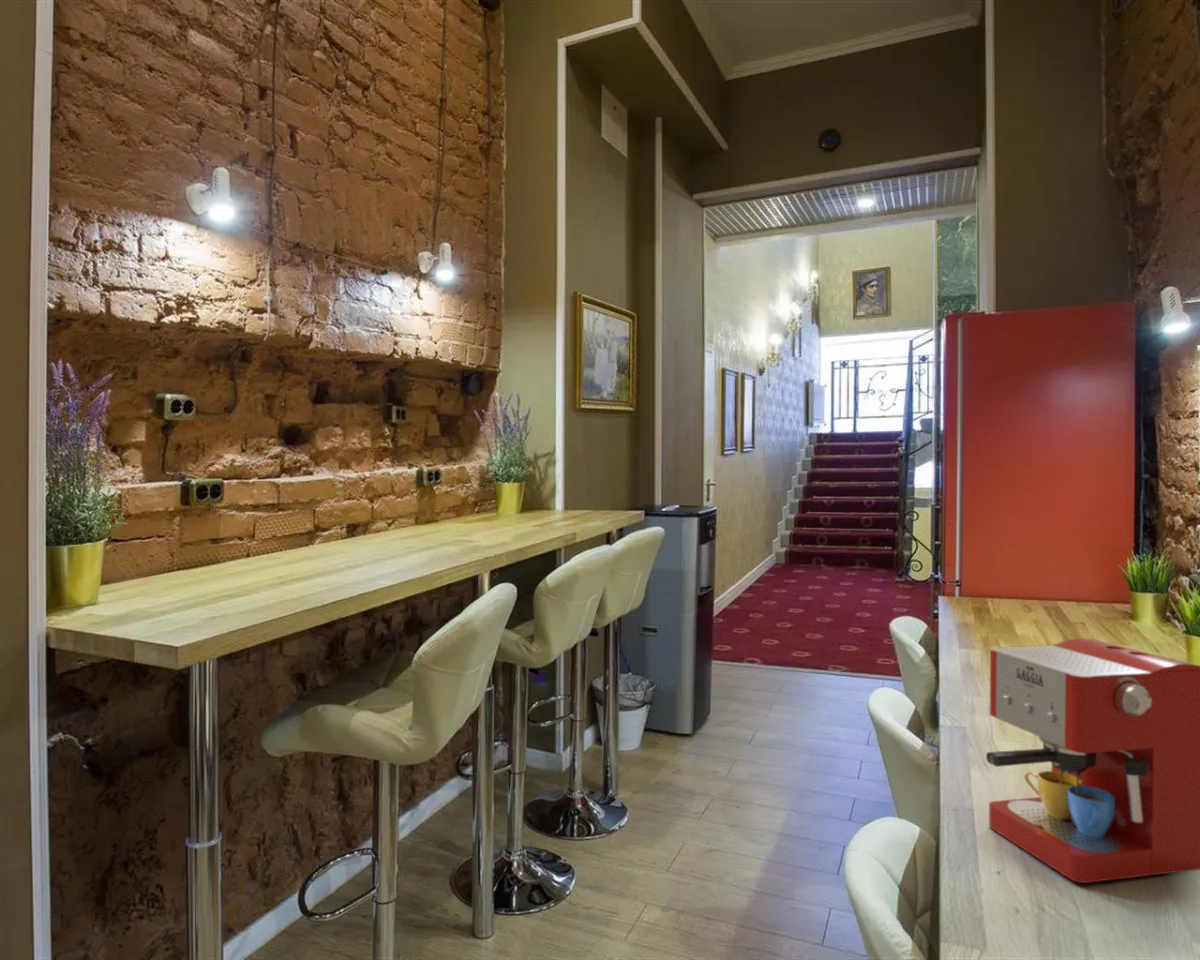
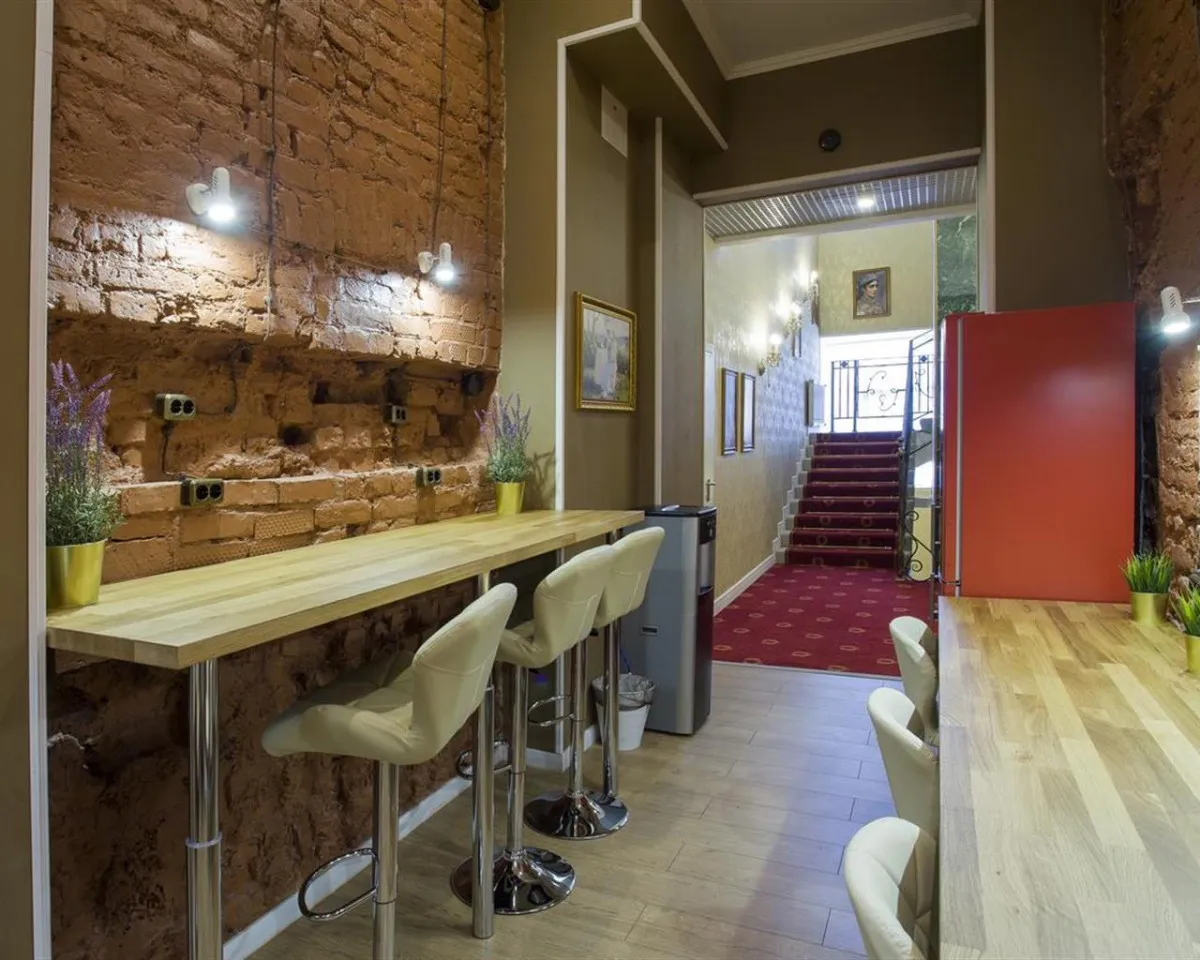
- coffee maker [985,637,1200,884]
